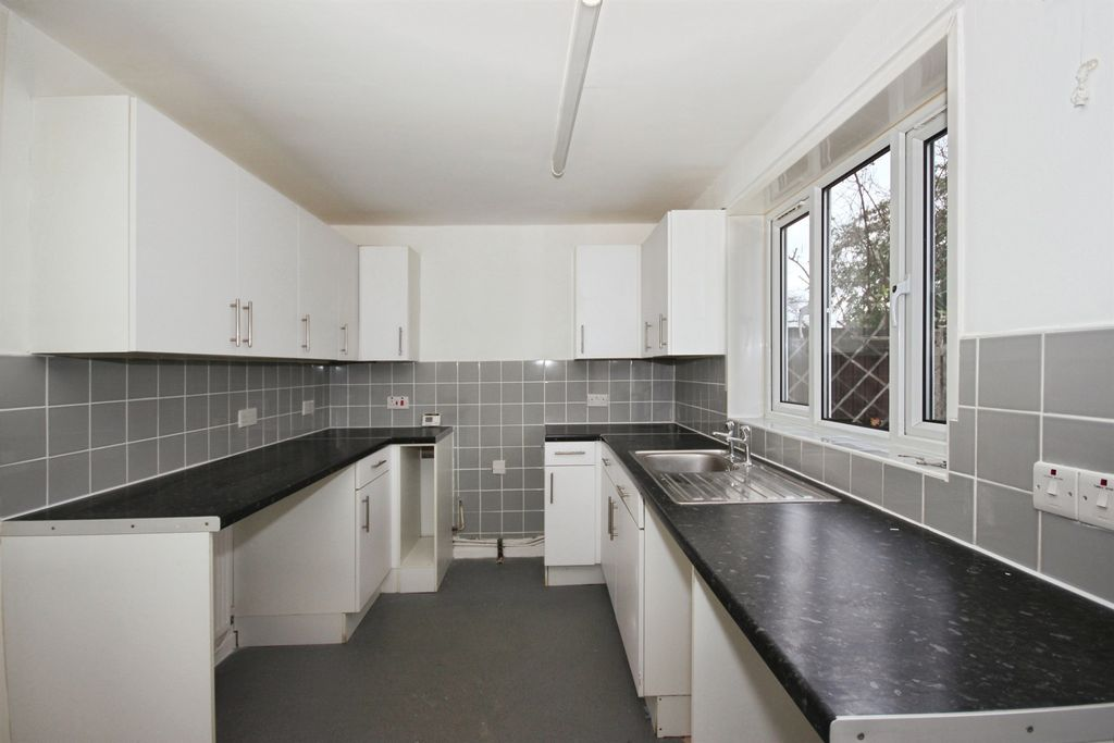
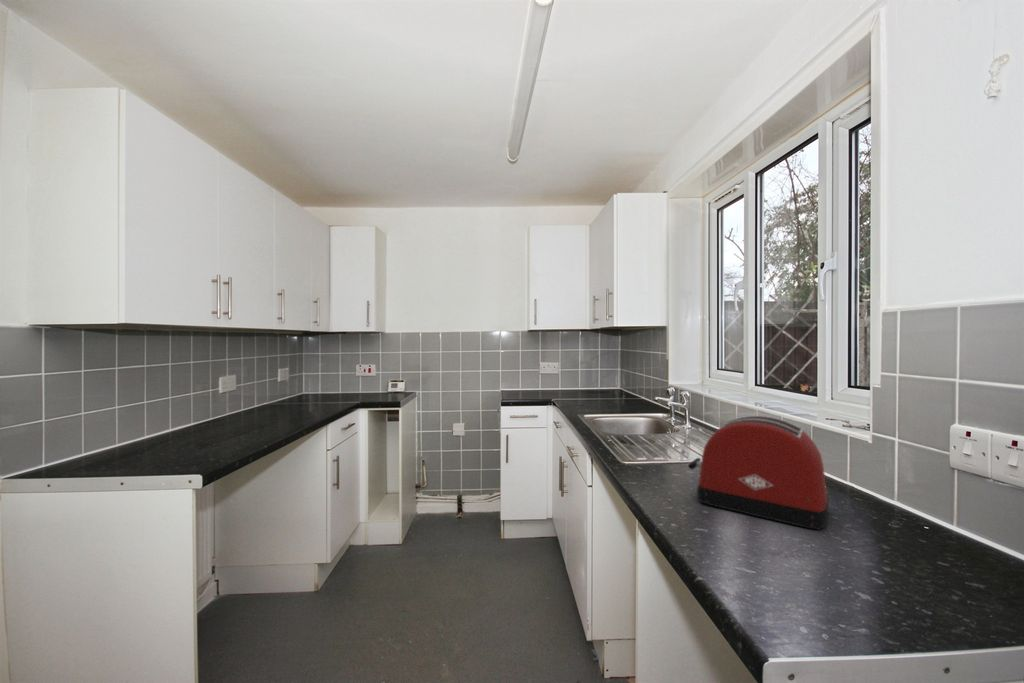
+ toaster [687,415,830,531]
